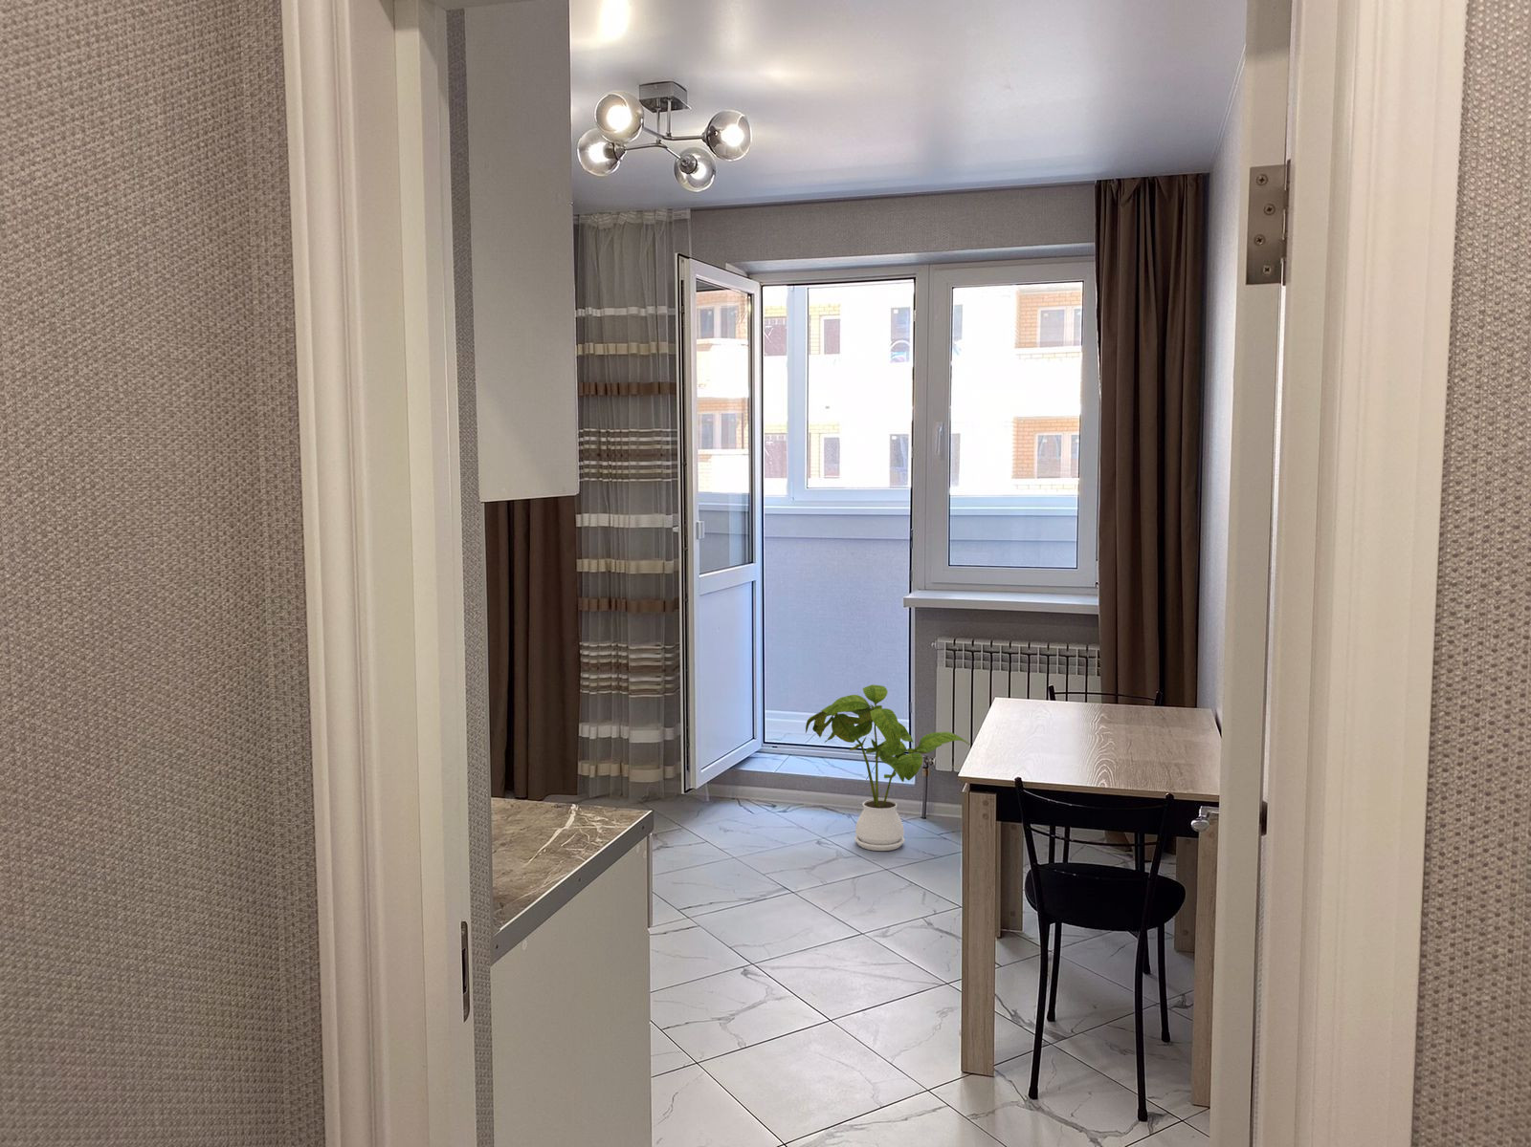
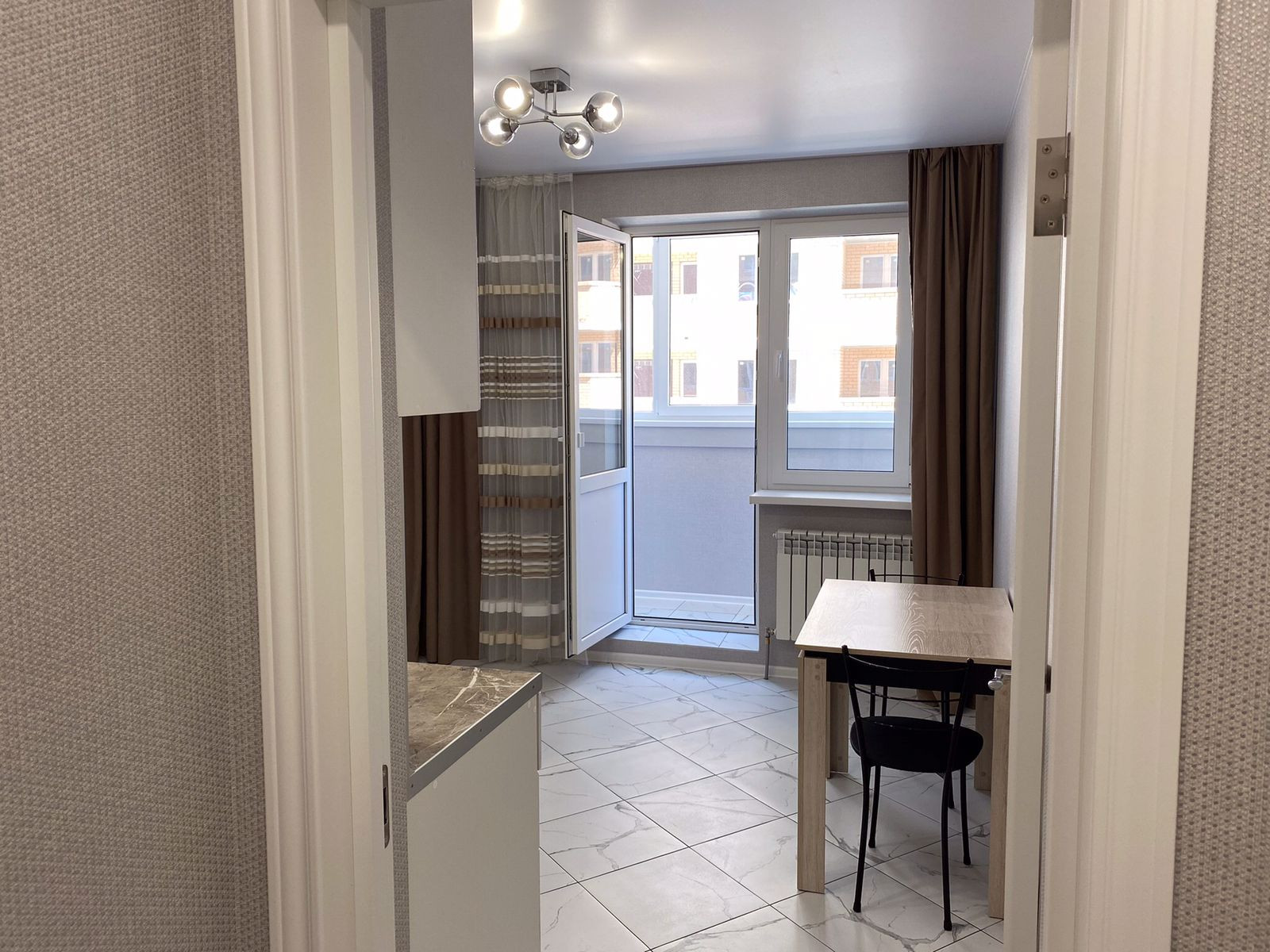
- house plant [805,683,972,852]
